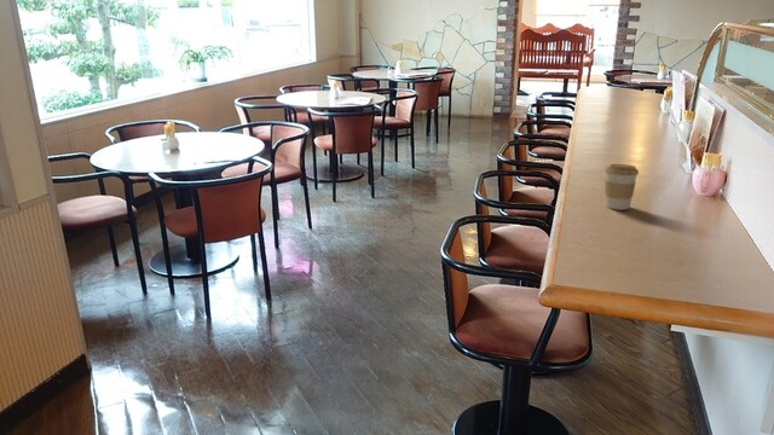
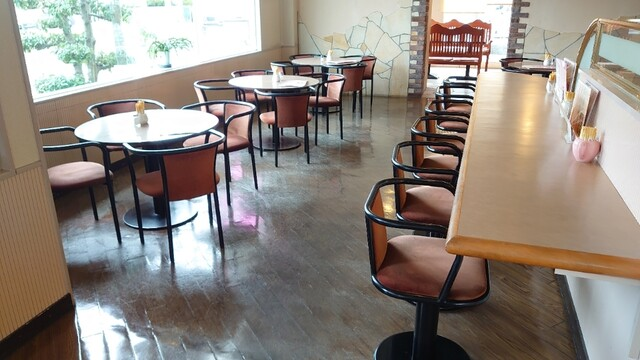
- coffee cup [603,163,640,211]
